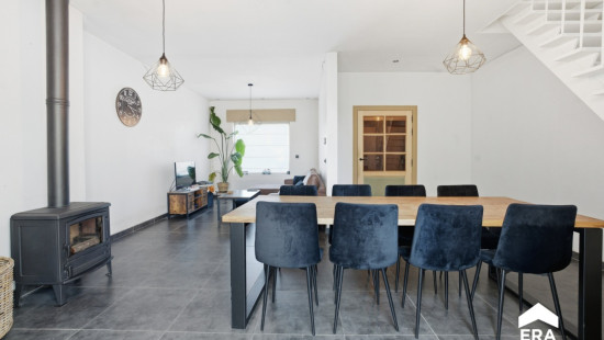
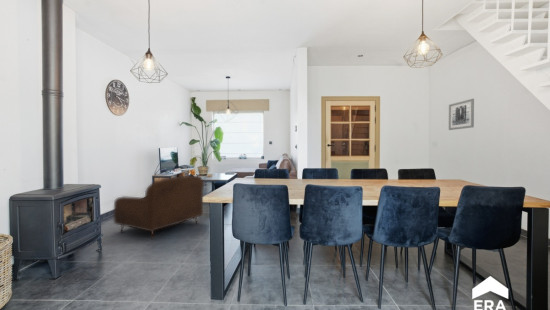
+ armchair [113,175,205,240]
+ wall art [448,98,475,131]
